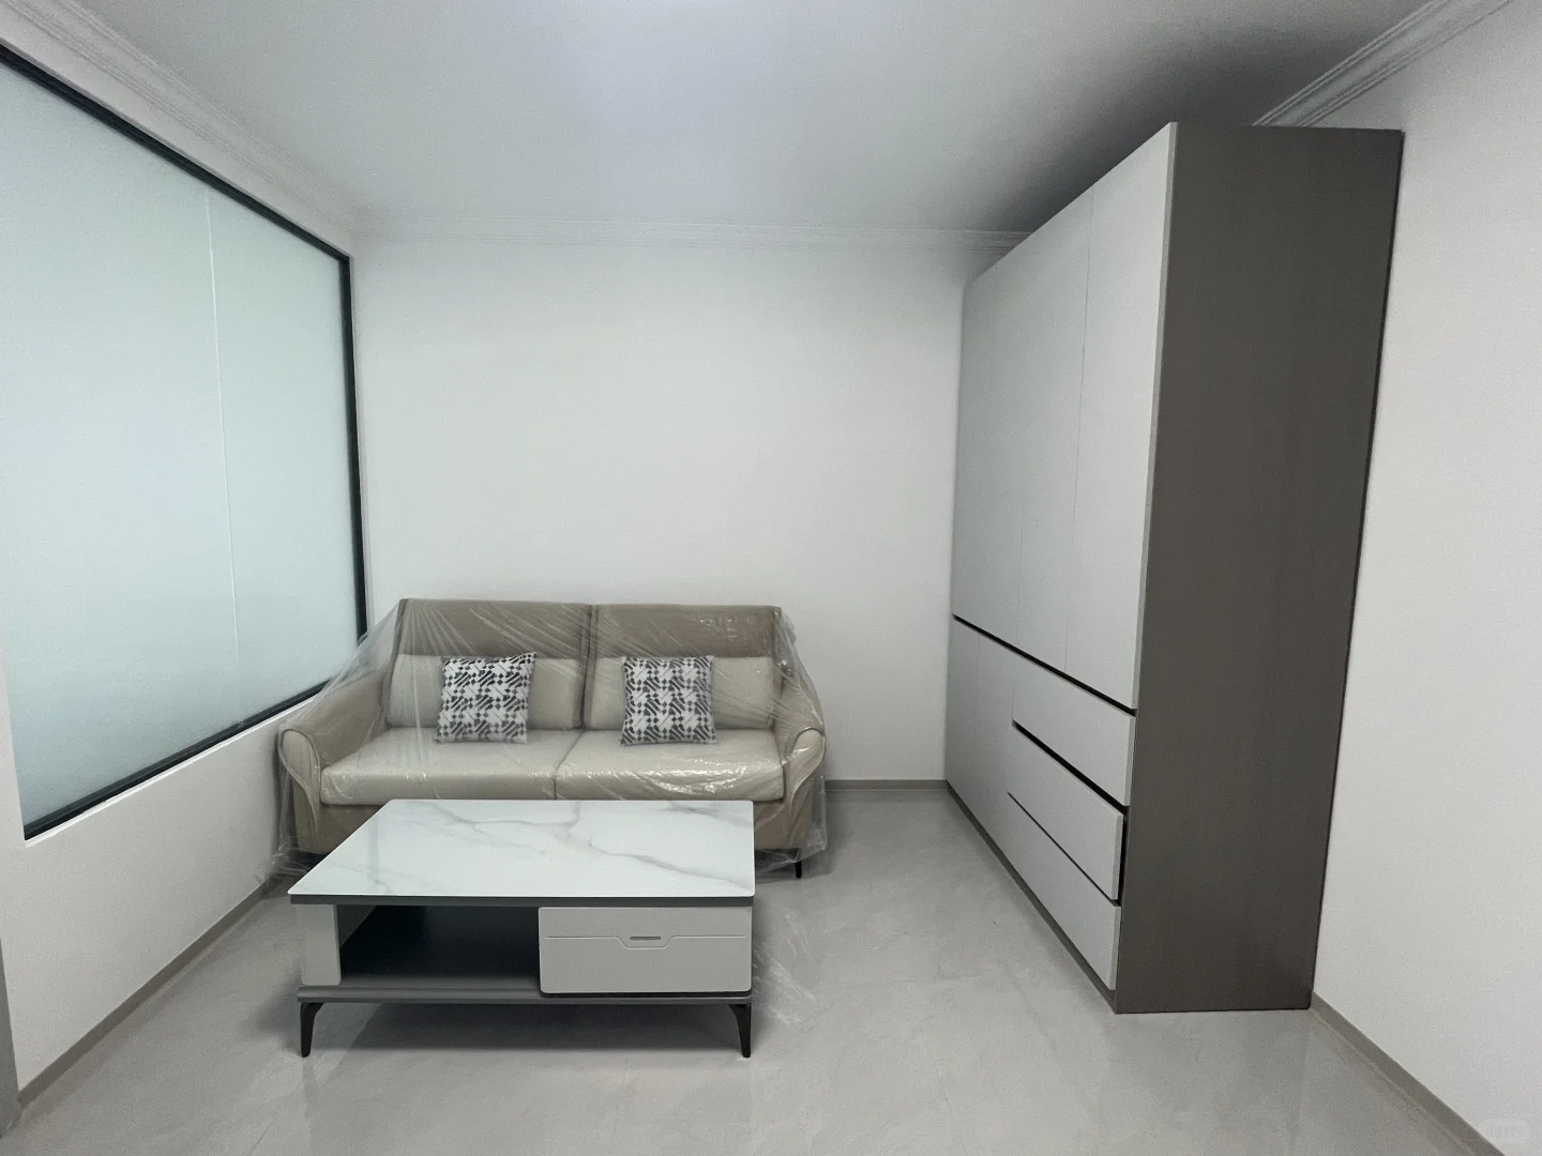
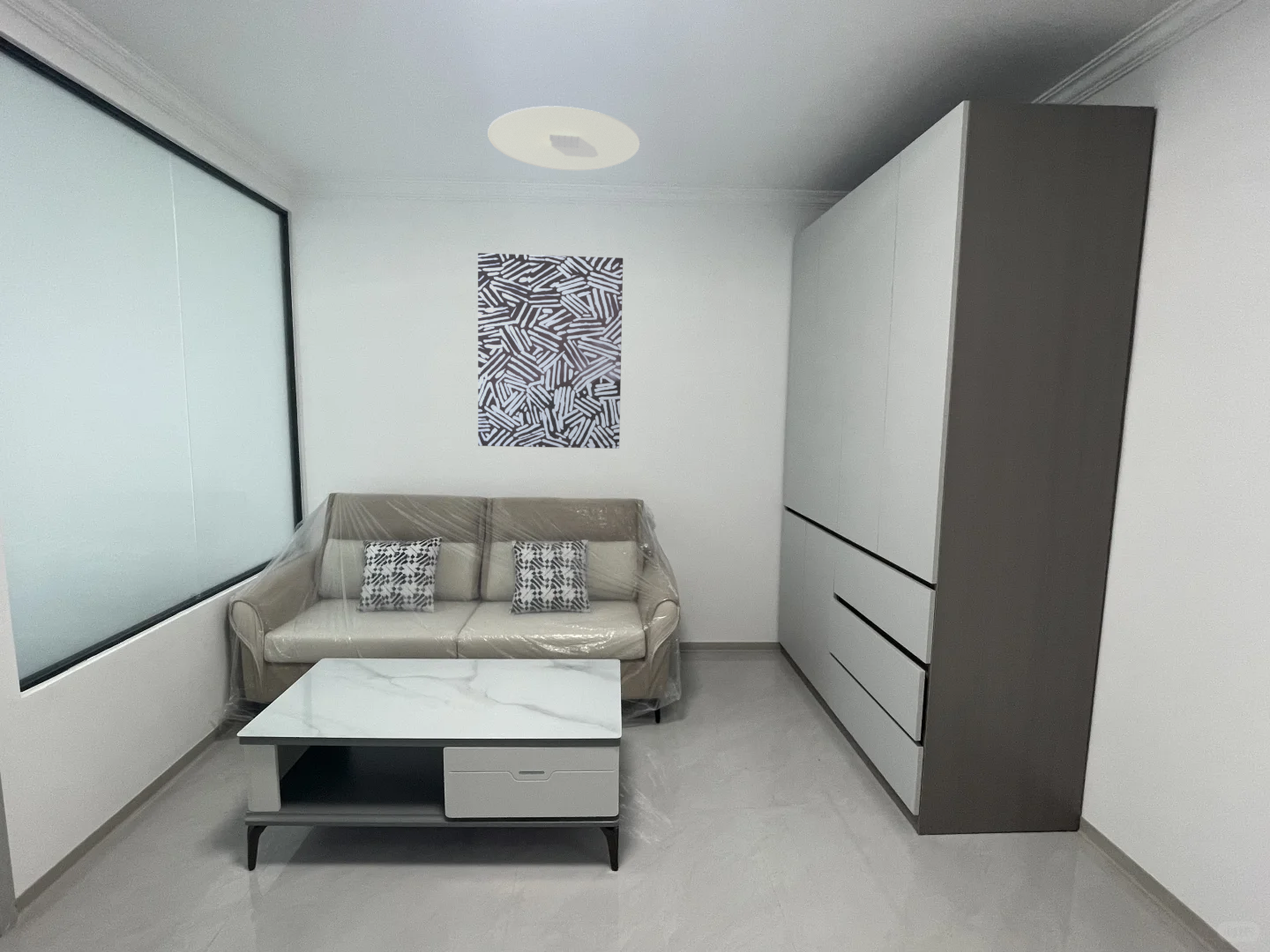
+ wall art [477,252,624,450]
+ ceiling light [487,105,640,171]
